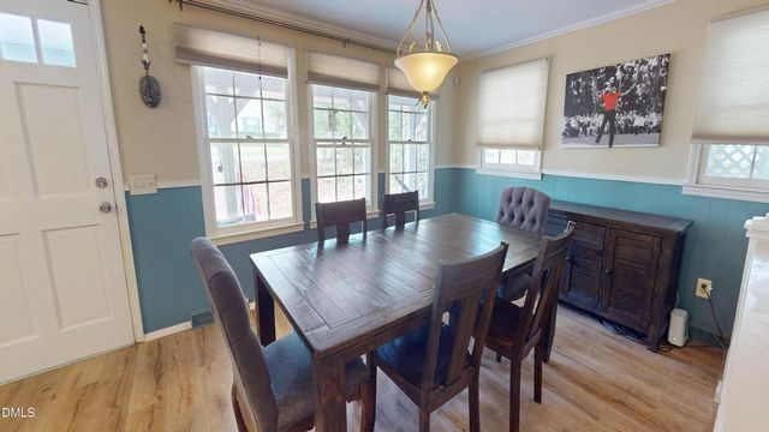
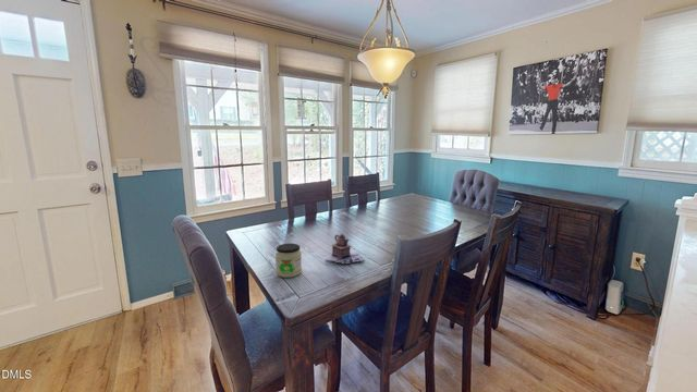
+ teapot [323,233,366,265]
+ jar [274,243,303,279]
